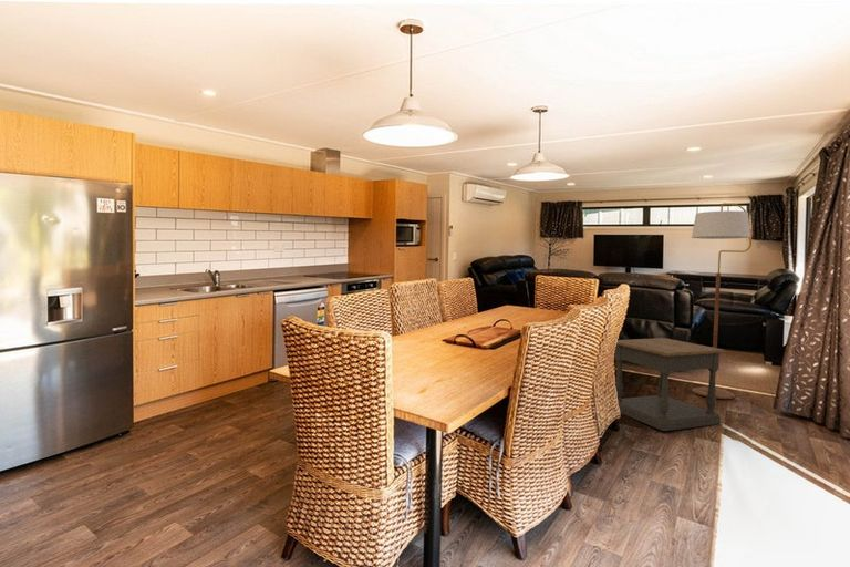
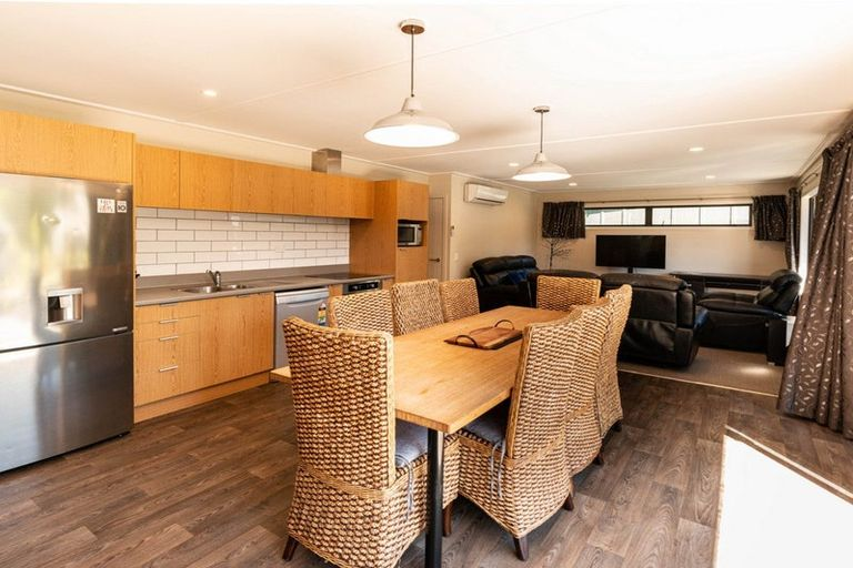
- side table [614,337,726,432]
- floor lamp [691,202,753,400]
